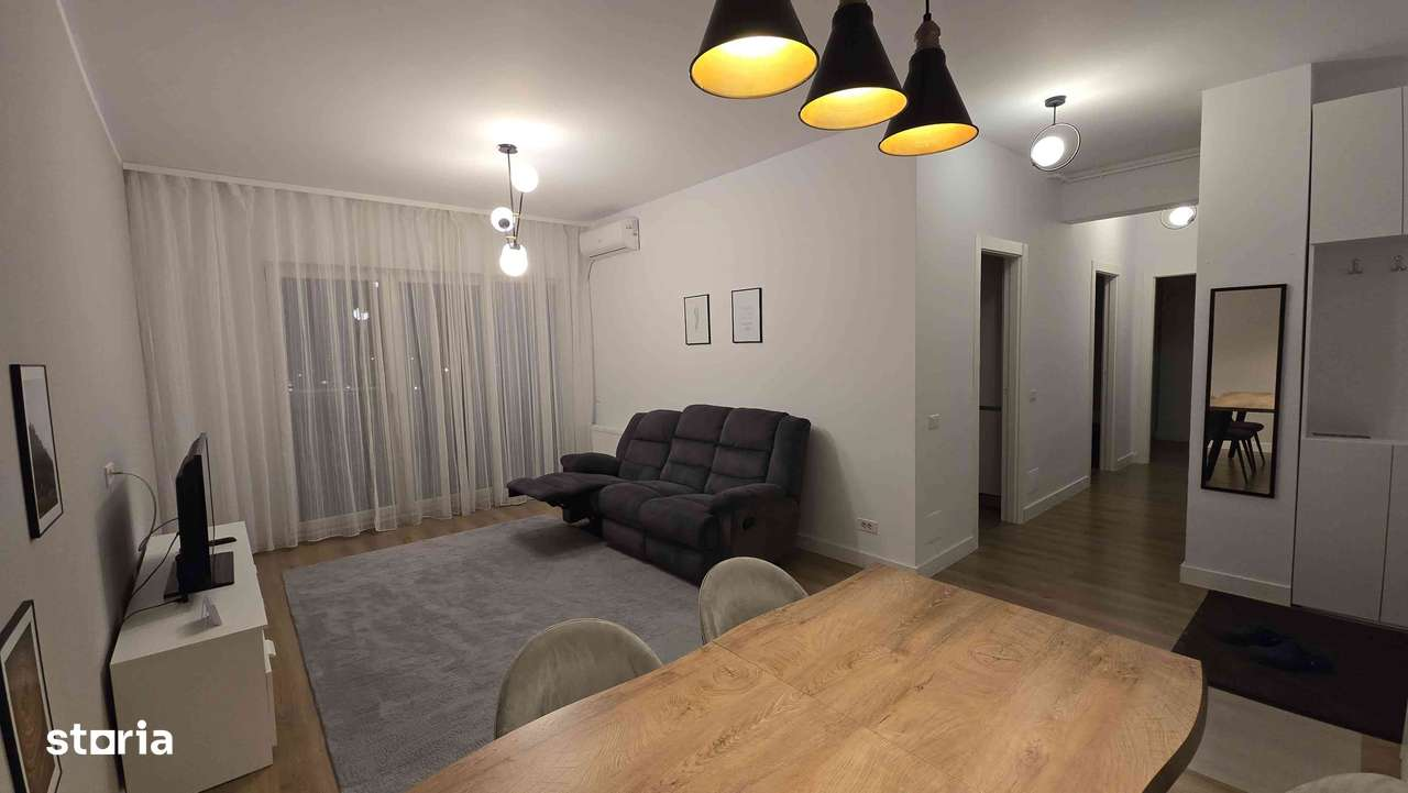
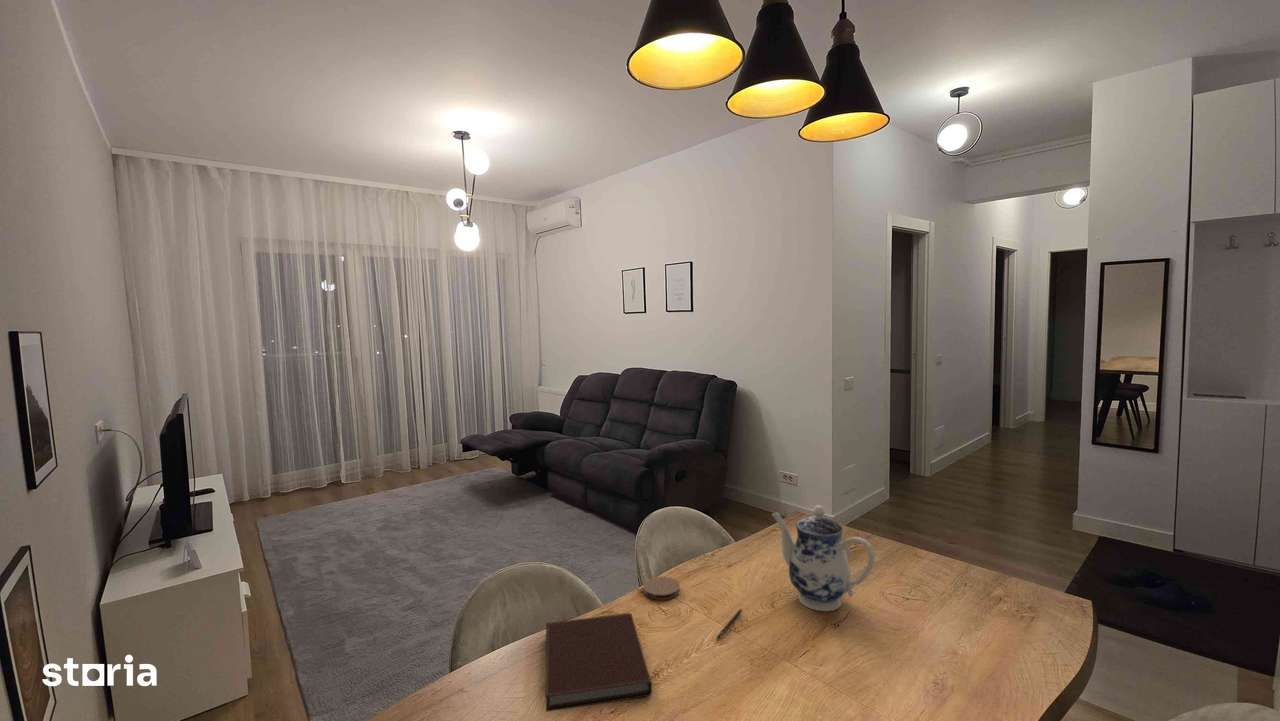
+ teapot [771,504,876,612]
+ coaster [642,576,681,601]
+ notebook [544,612,653,713]
+ pen [715,607,744,641]
